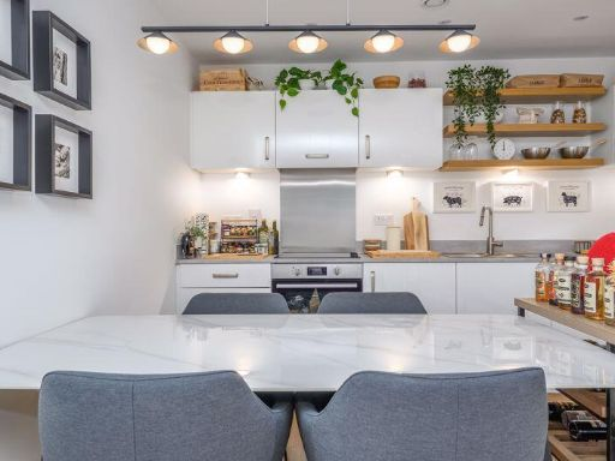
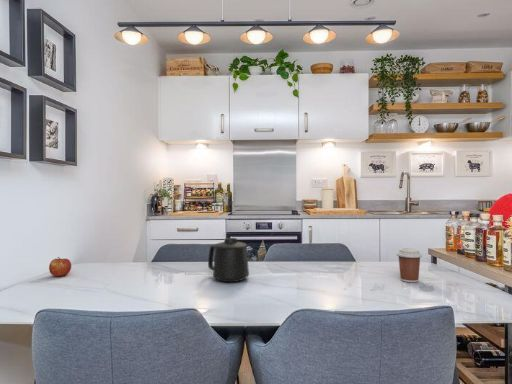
+ mug [207,237,250,283]
+ coffee cup [396,247,423,283]
+ apple [48,256,72,277]
